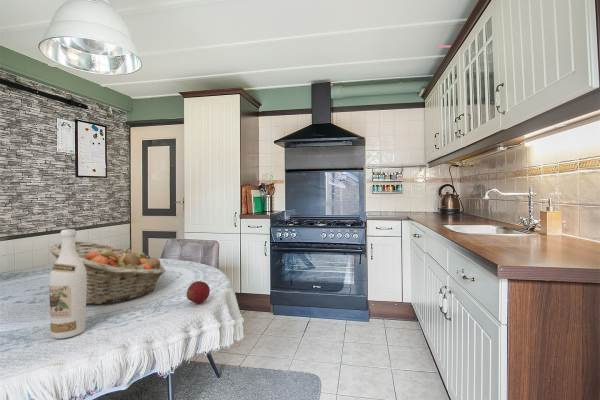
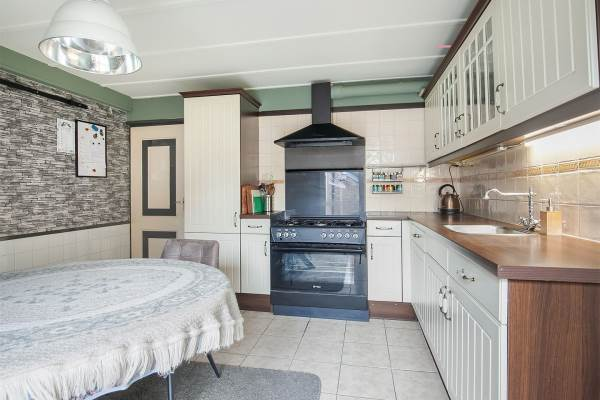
- fruit basket [49,240,166,305]
- wine bottle [48,228,87,340]
- apple [186,280,211,305]
